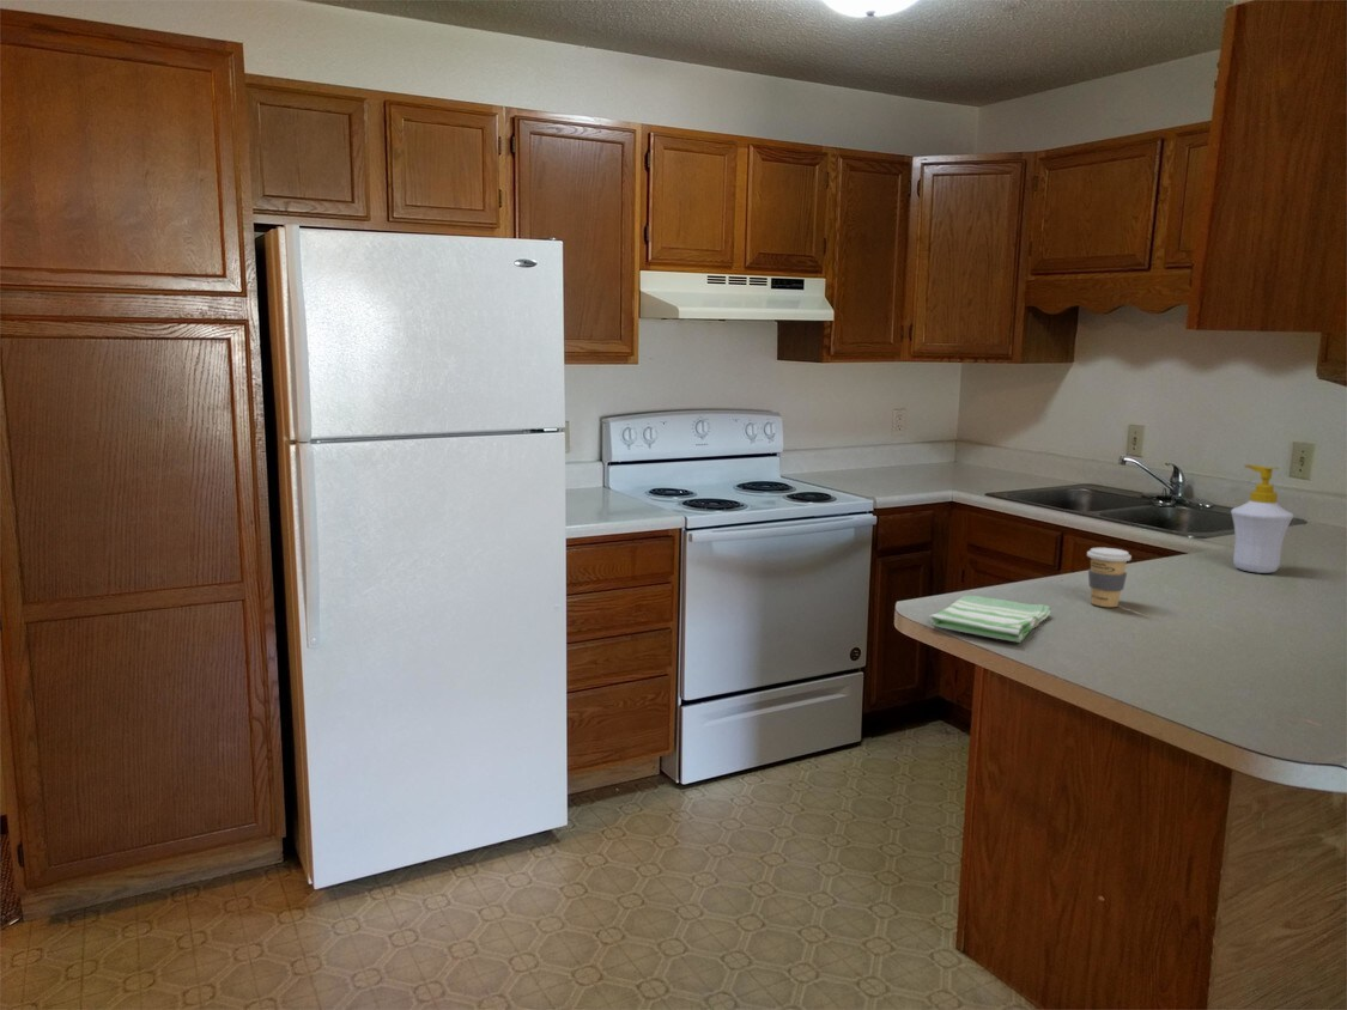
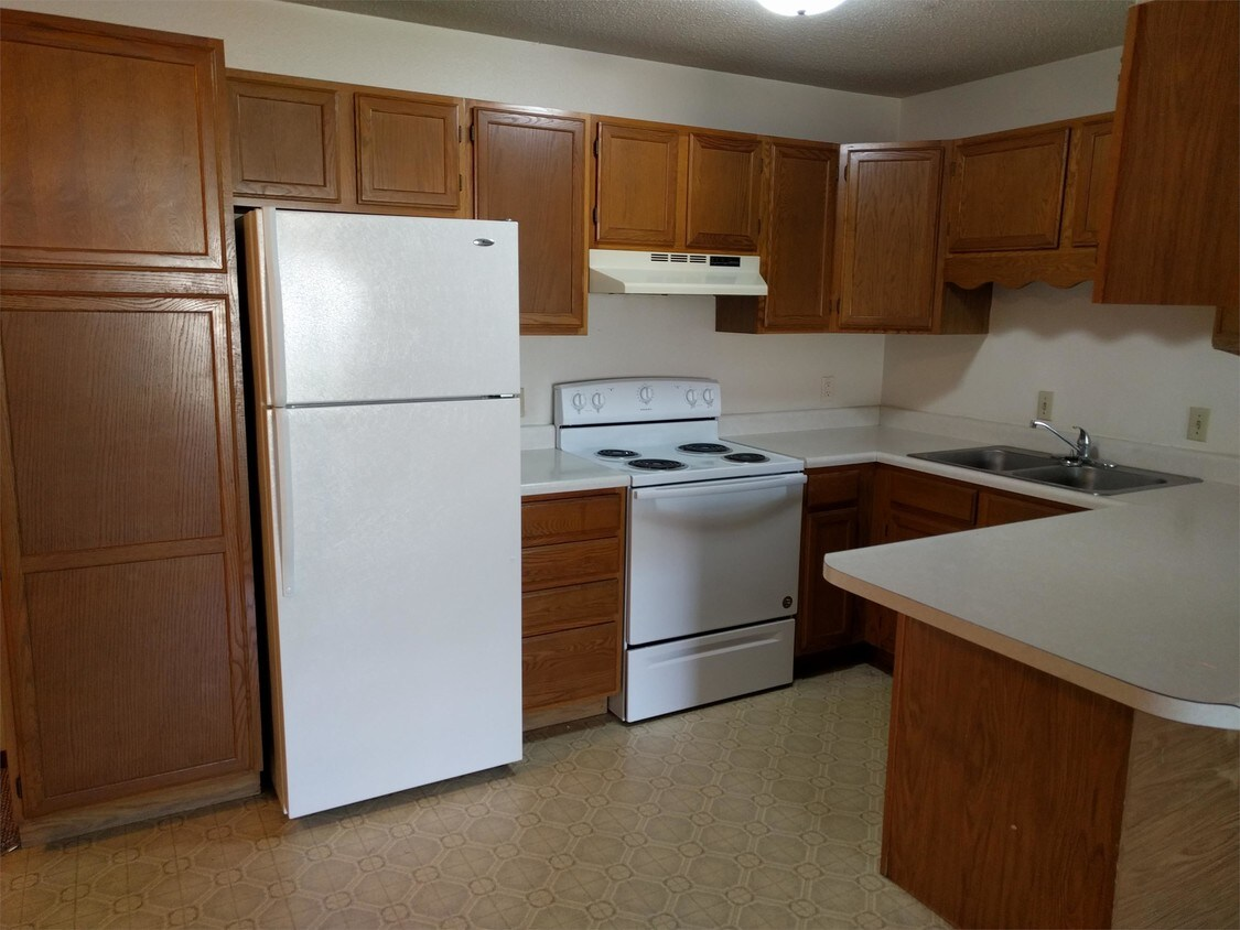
- soap bottle [1230,463,1294,574]
- dish towel [928,595,1051,644]
- coffee cup [1086,547,1133,608]
